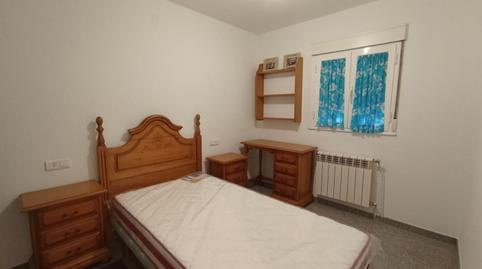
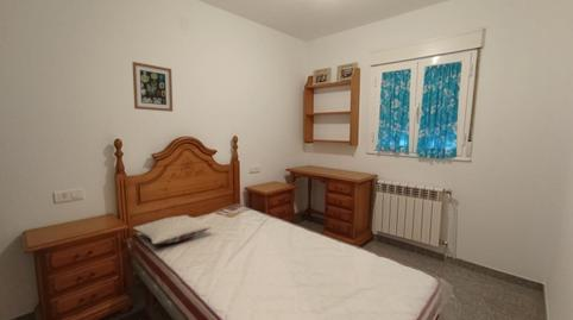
+ wall art [131,61,174,113]
+ pillow [132,214,213,246]
